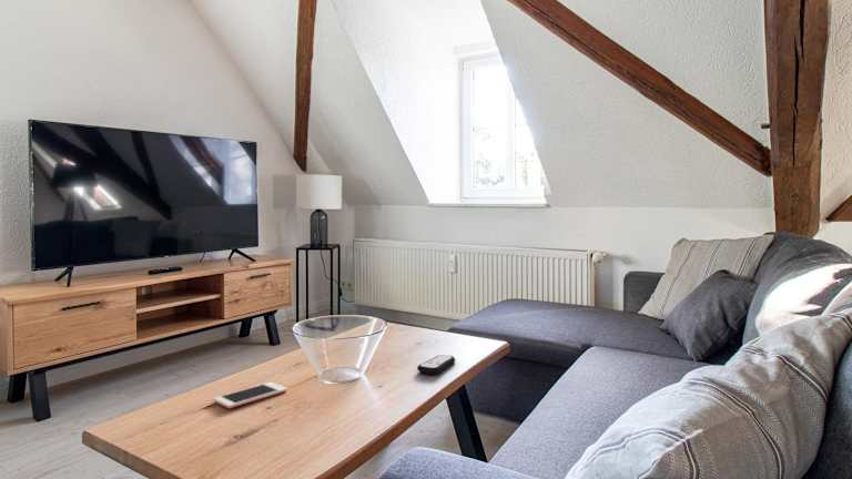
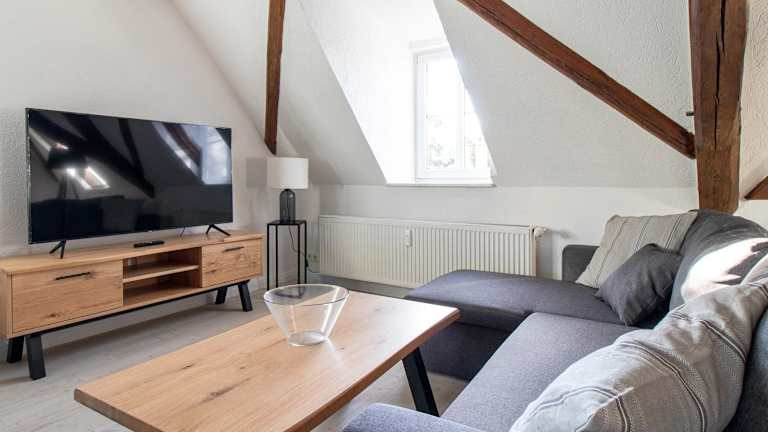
- cell phone [213,381,288,409]
- remote control [416,354,456,375]
